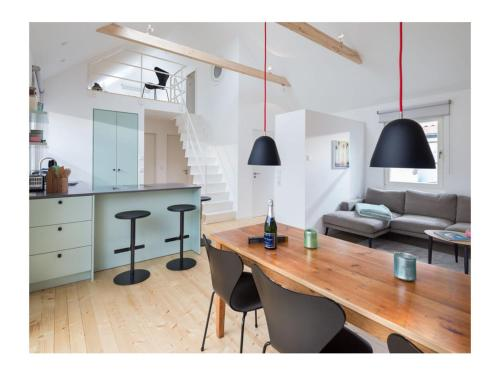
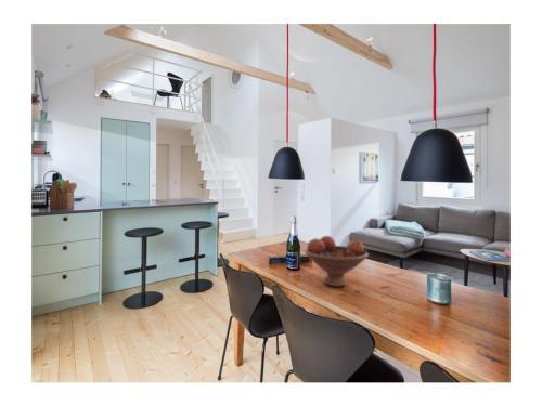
+ fruit bowl [304,235,370,288]
